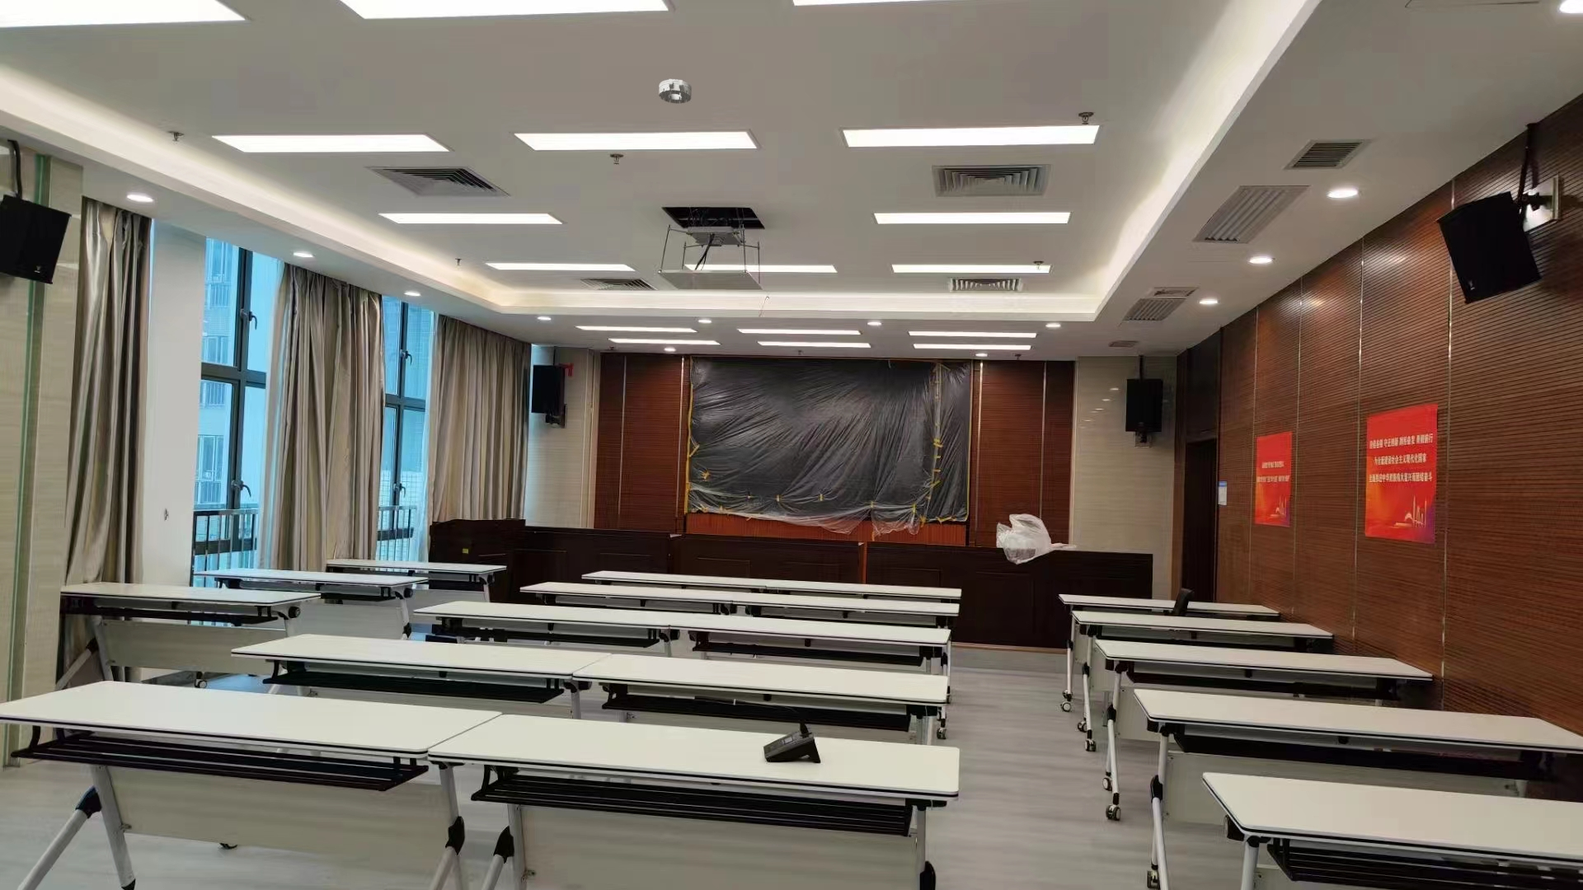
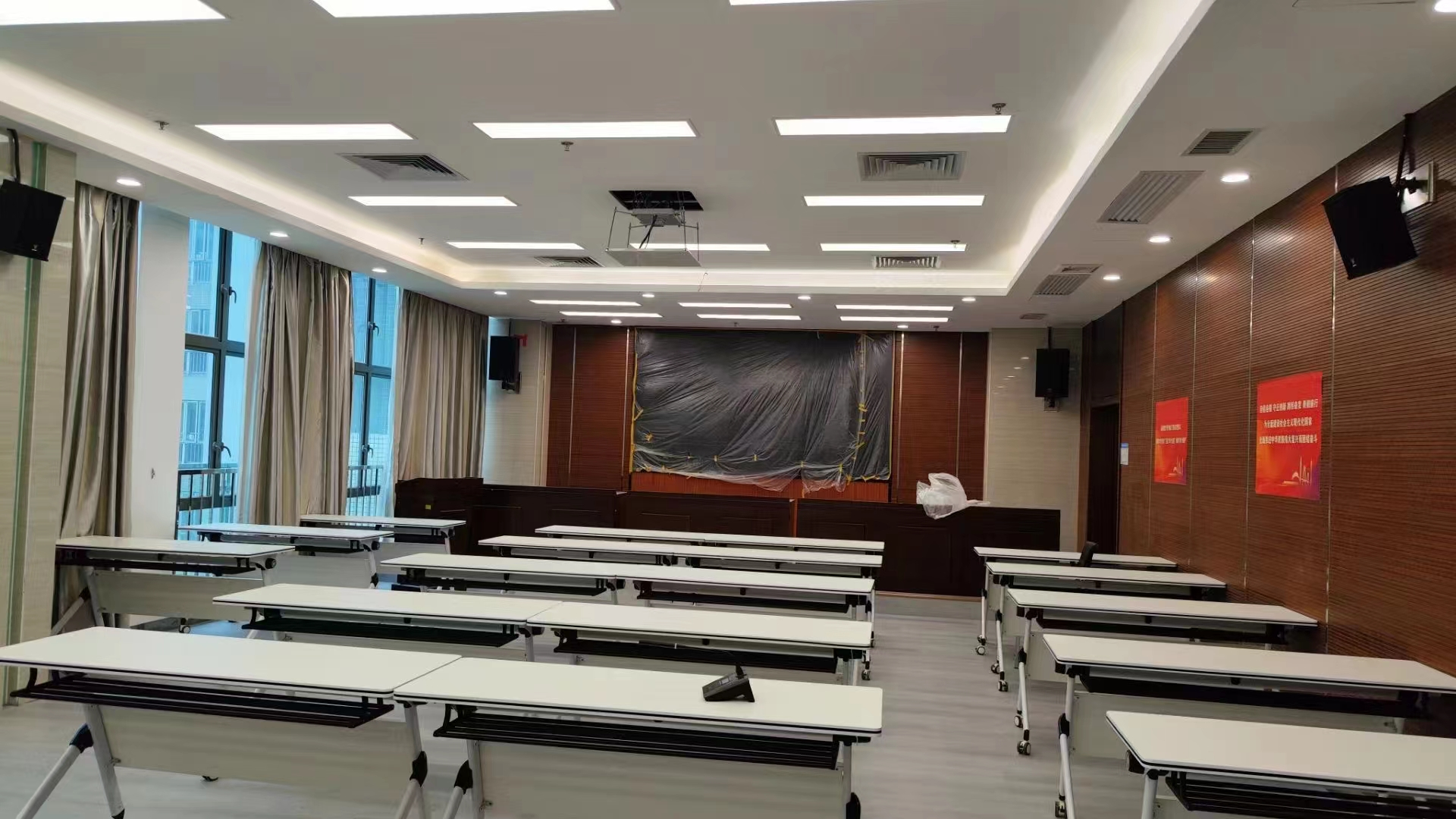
- smoke detector [658,78,693,104]
